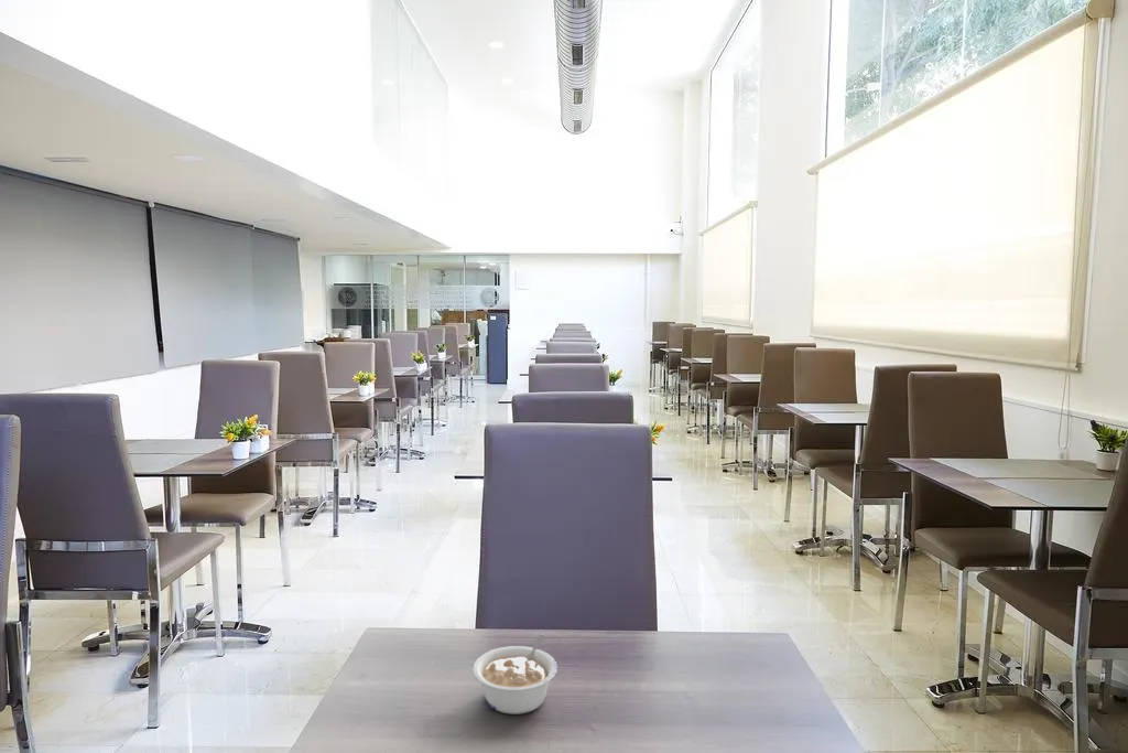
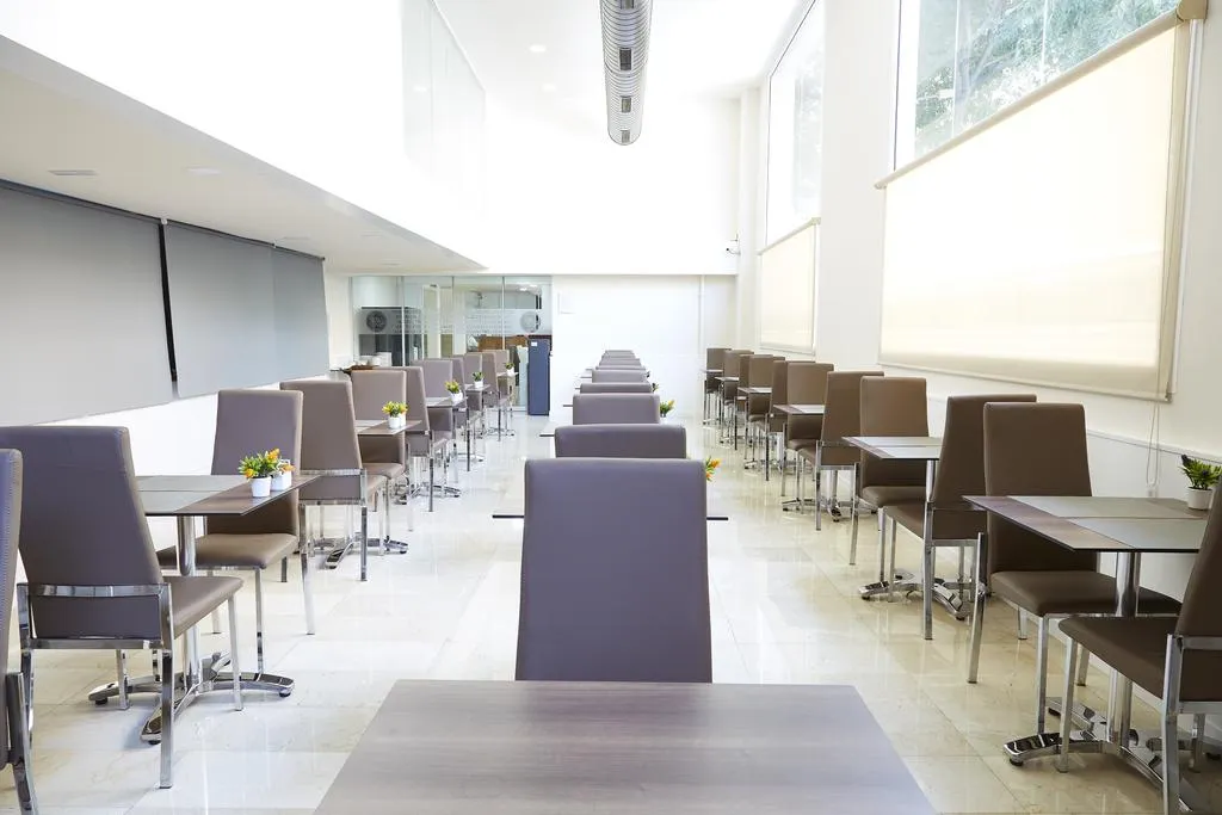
- legume [471,634,558,716]
